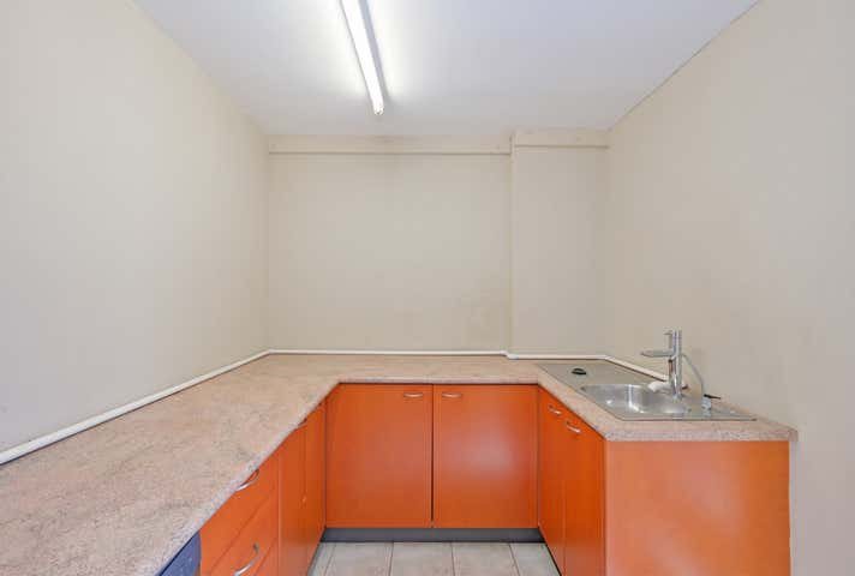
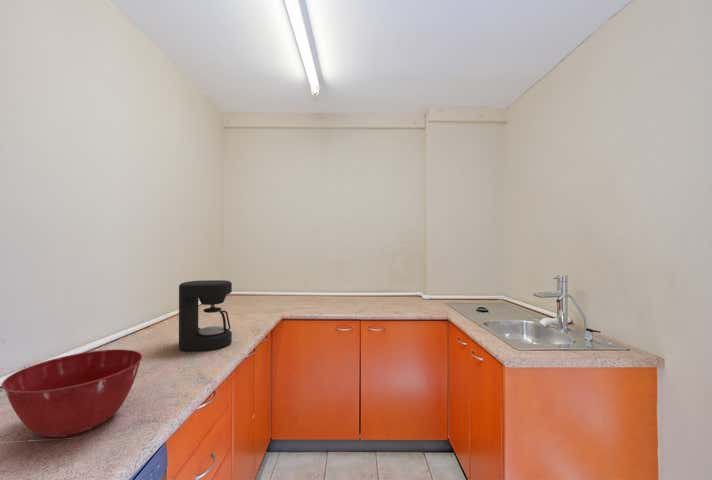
+ coffee maker [178,279,233,352]
+ mixing bowl [1,348,143,438]
